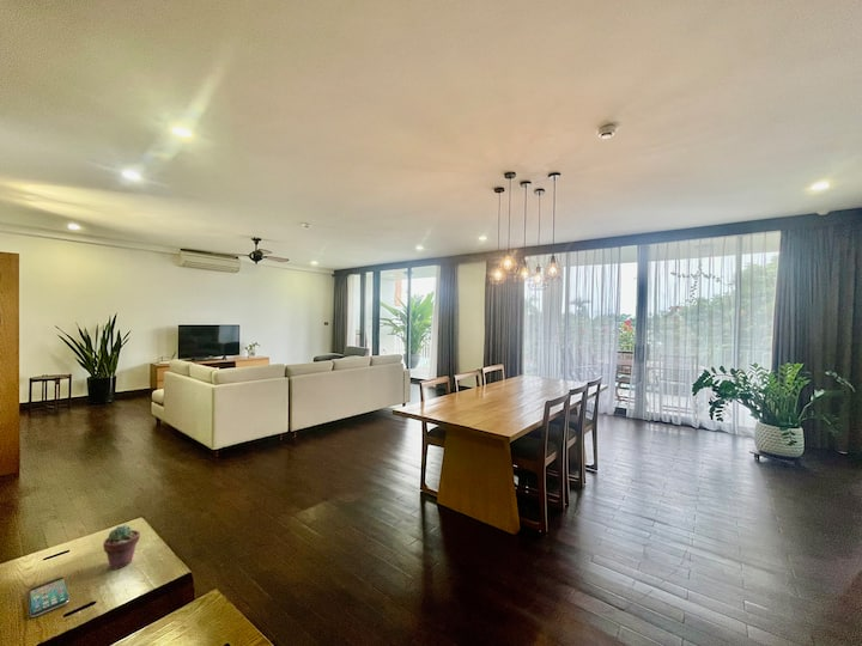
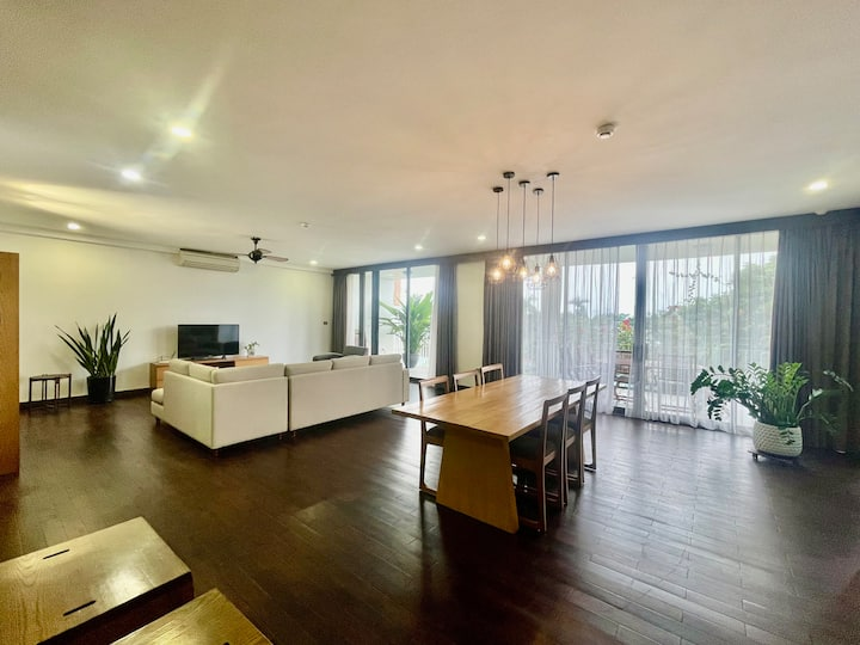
- potted succulent [102,524,141,571]
- smartphone [28,575,71,618]
